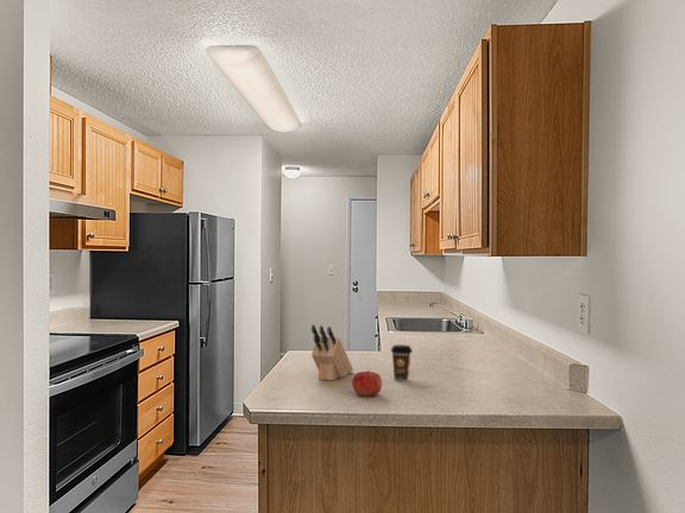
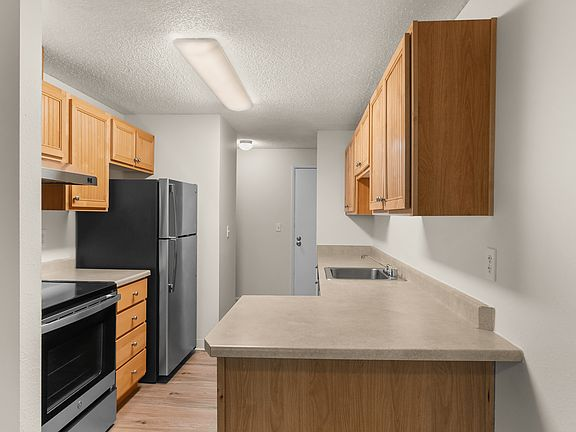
- knife block [310,324,353,381]
- coffee cup [390,344,414,382]
- fruit [351,369,383,398]
